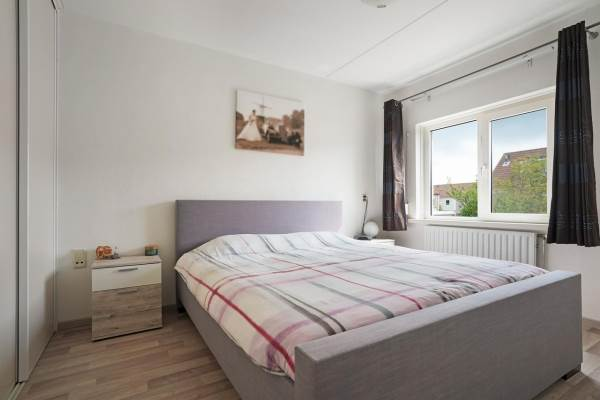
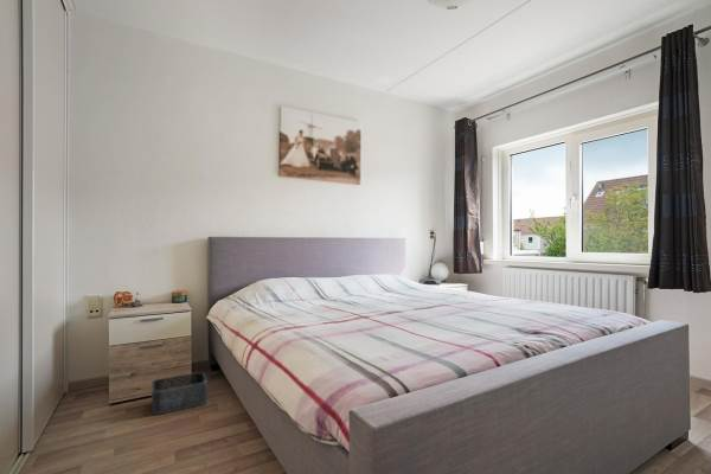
+ storage bin [150,371,209,416]
